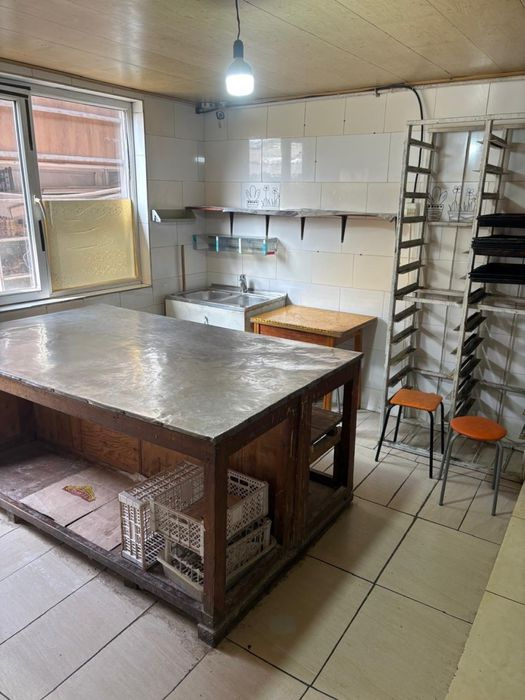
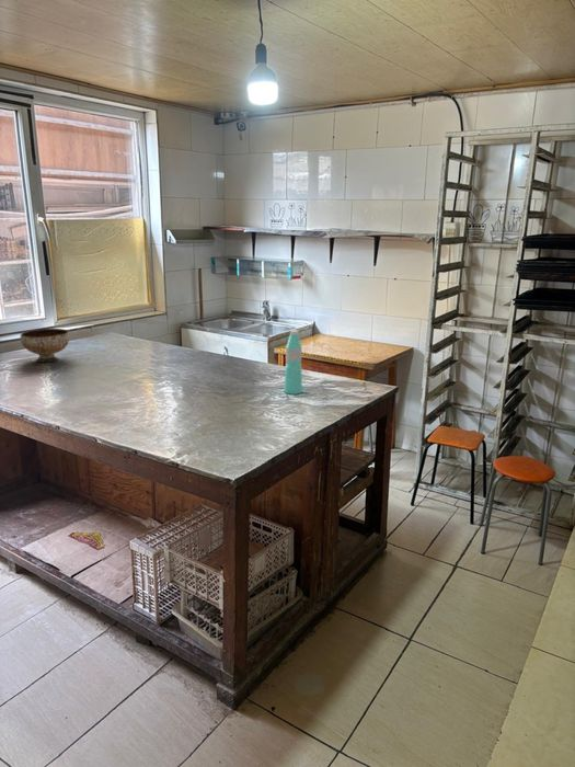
+ water bottle [283,329,303,396]
+ bowl [20,328,70,363]
